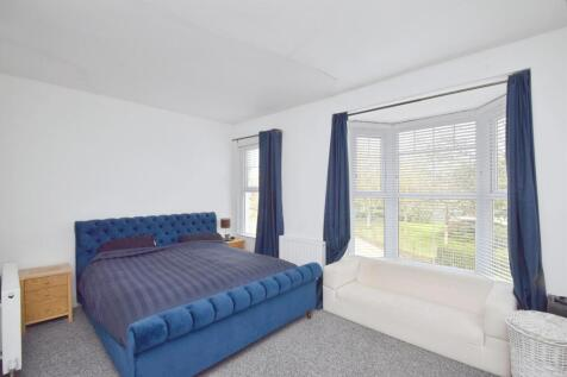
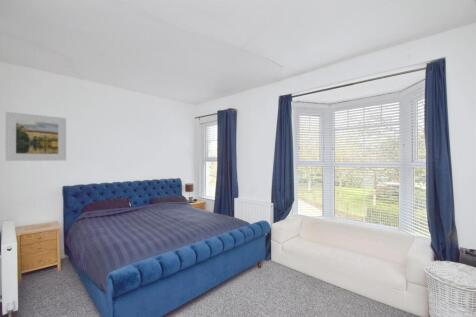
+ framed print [5,111,67,162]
